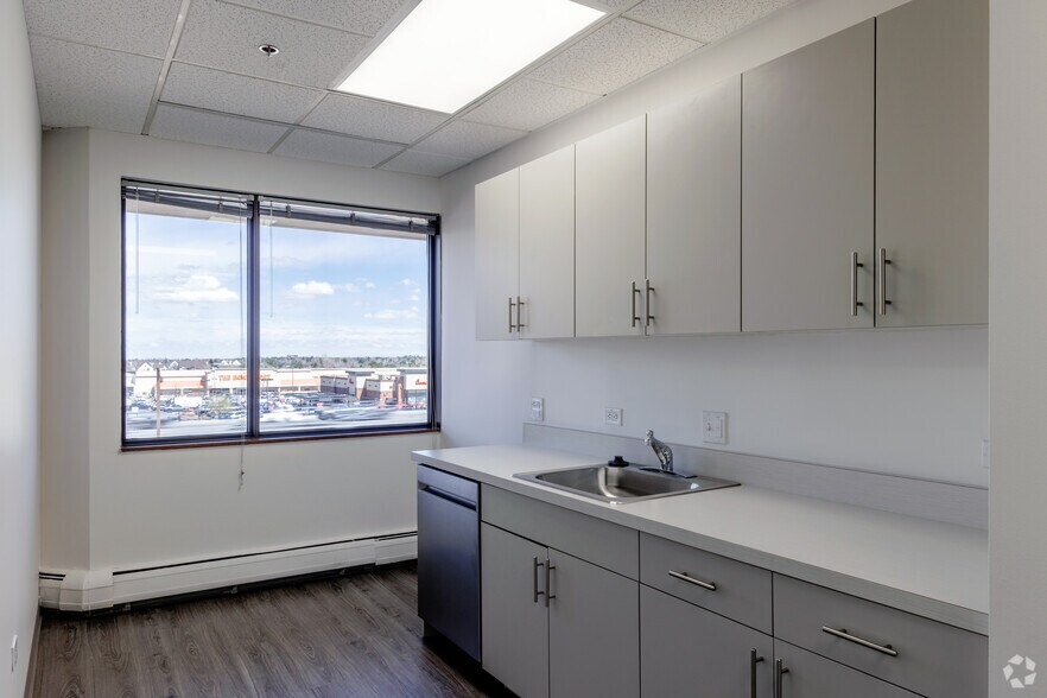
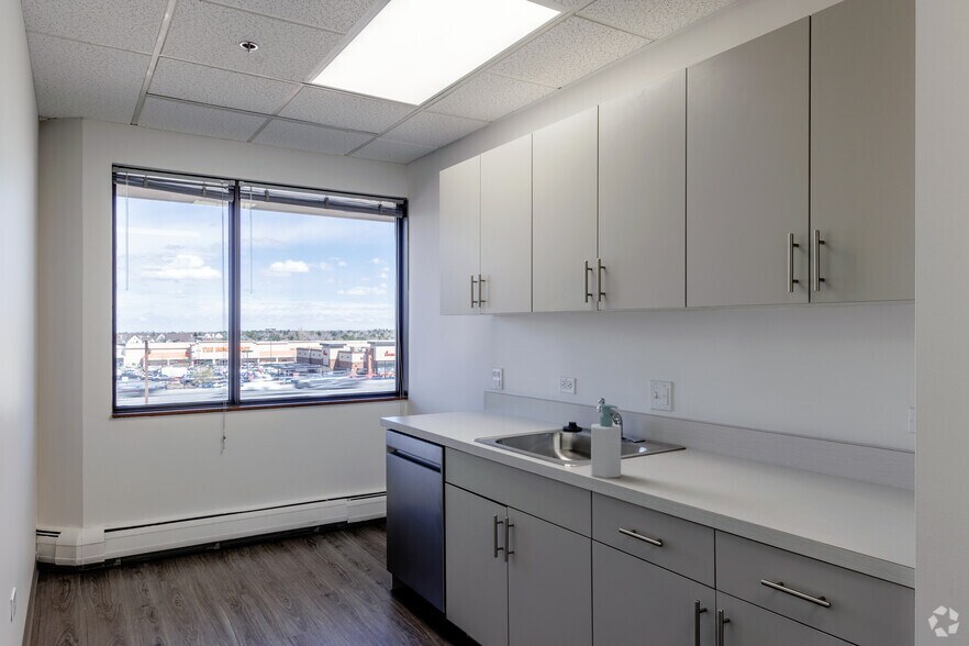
+ soap bottle [590,403,622,479]
